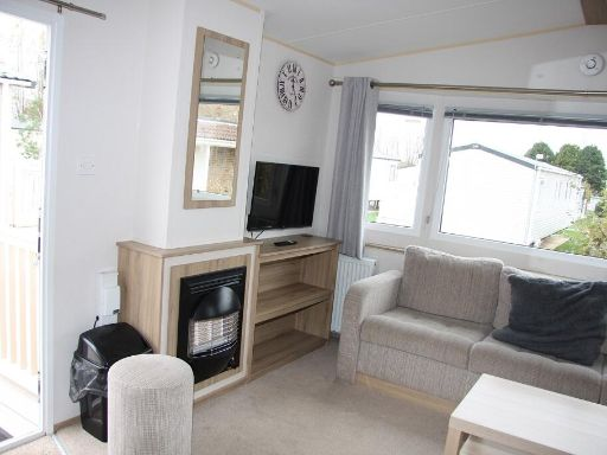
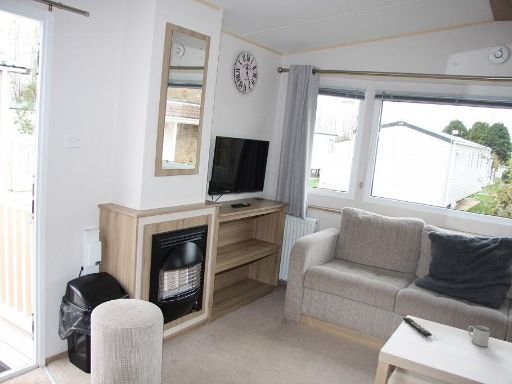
+ mug [467,323,491,348]
+ remote control [402,317,433,337]
